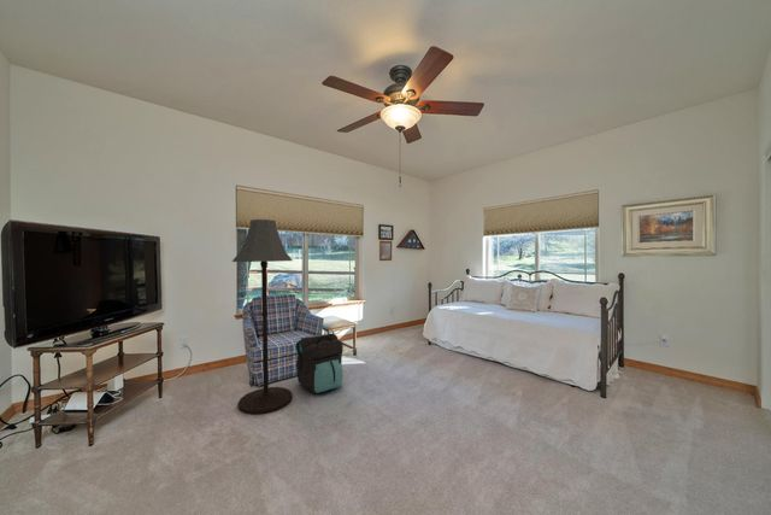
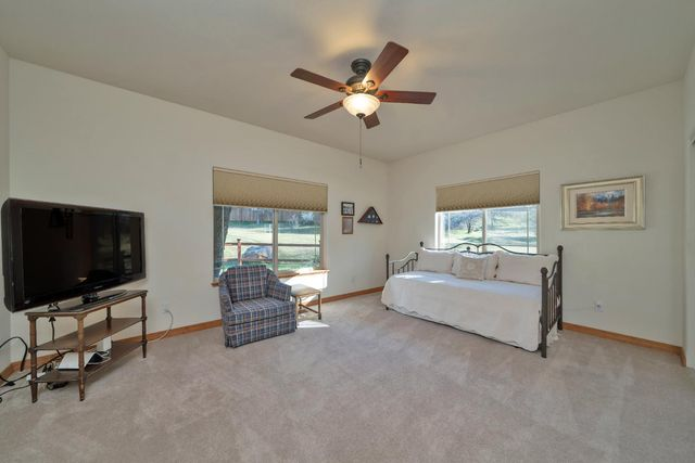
- floor lamp [231,218,294,416]
- backpack [295,333,345,396]
